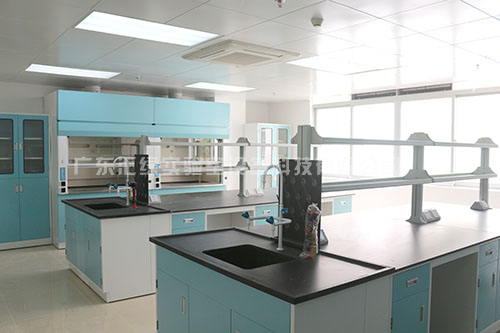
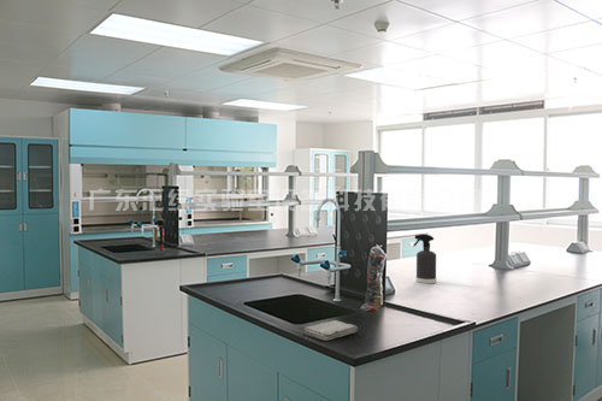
+ washcloth [303,319,359,342]
+ spray bottle [412,232,437,284]
